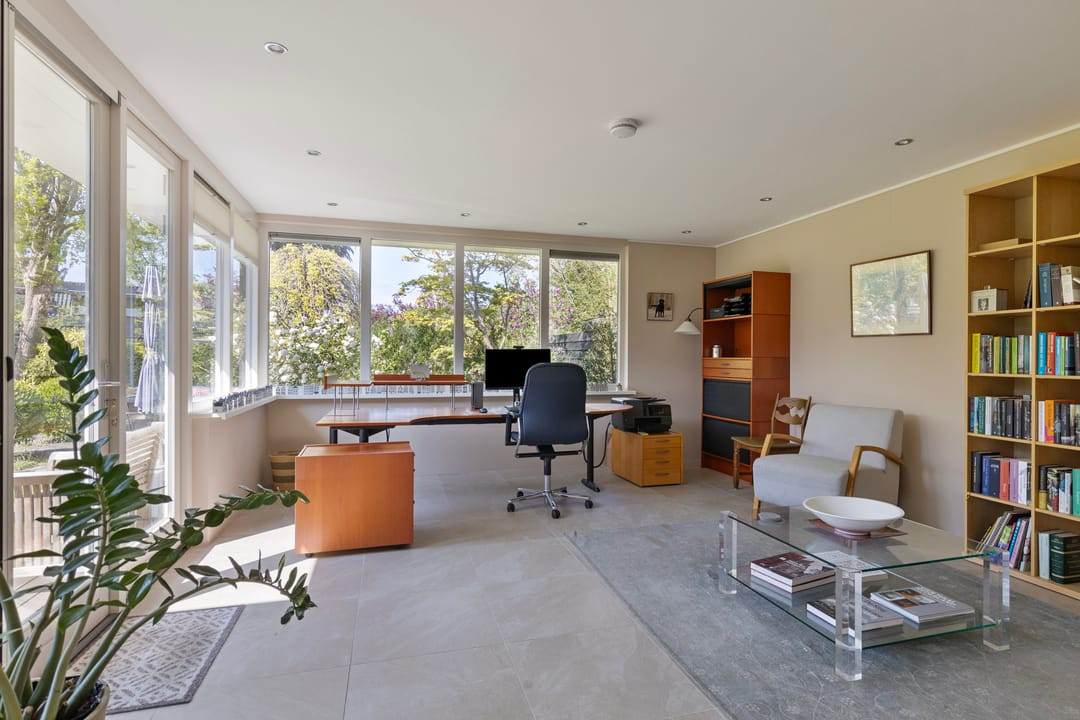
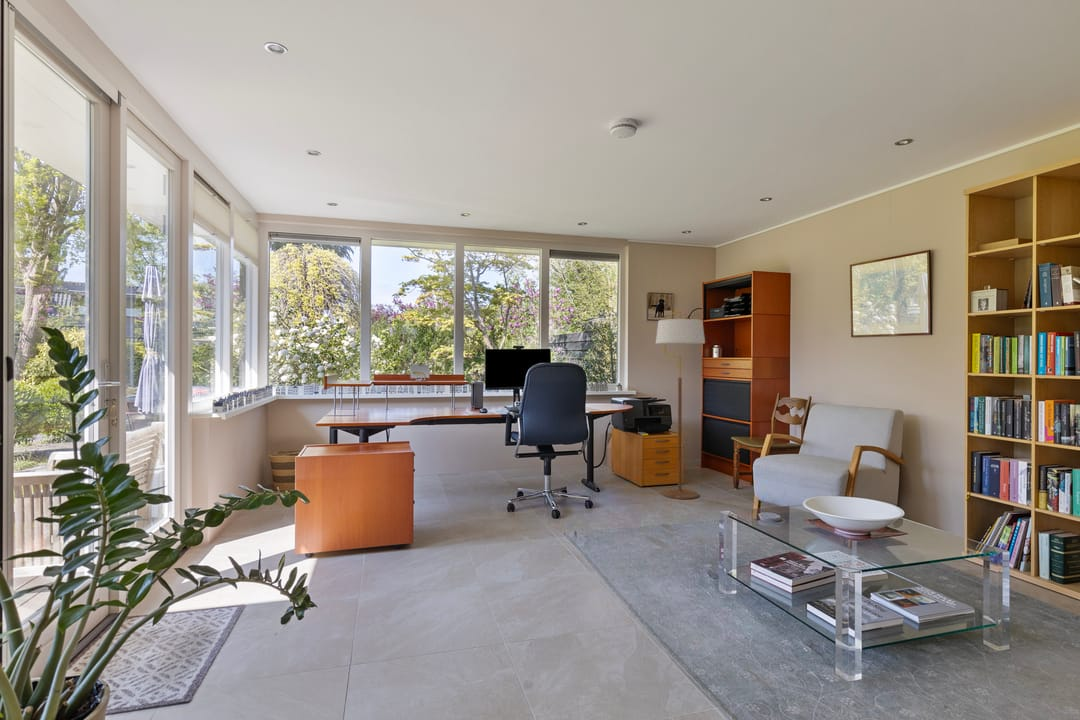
+ floor lamp [655,310,706,500]
